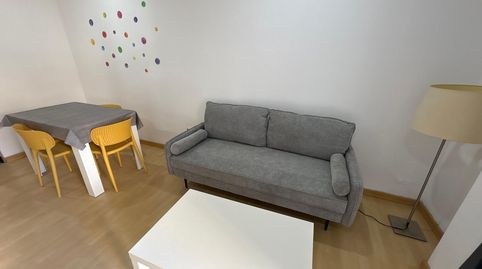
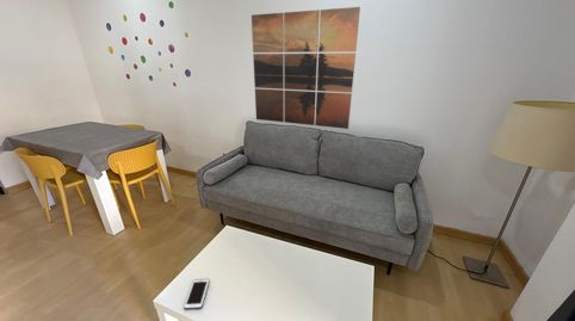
+ wall art [251,6,361,130]
+ cell phone [183,278,211,310]
